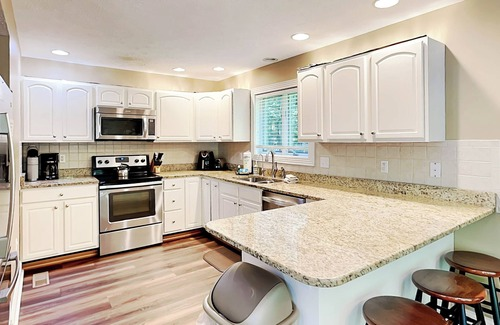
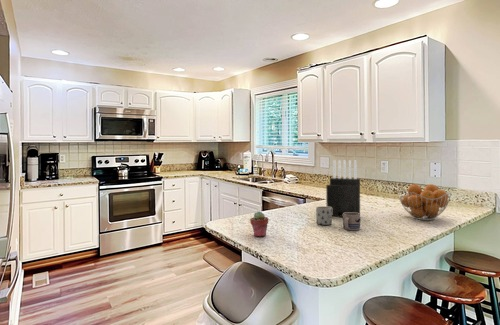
+ knife block [325,159,361,218]
+ fruit basket [397,183,452,221]
+ mug [315,205,333,226]
+ mug [342,213,361,231]
+ potted succulent [249,210,269,238]
